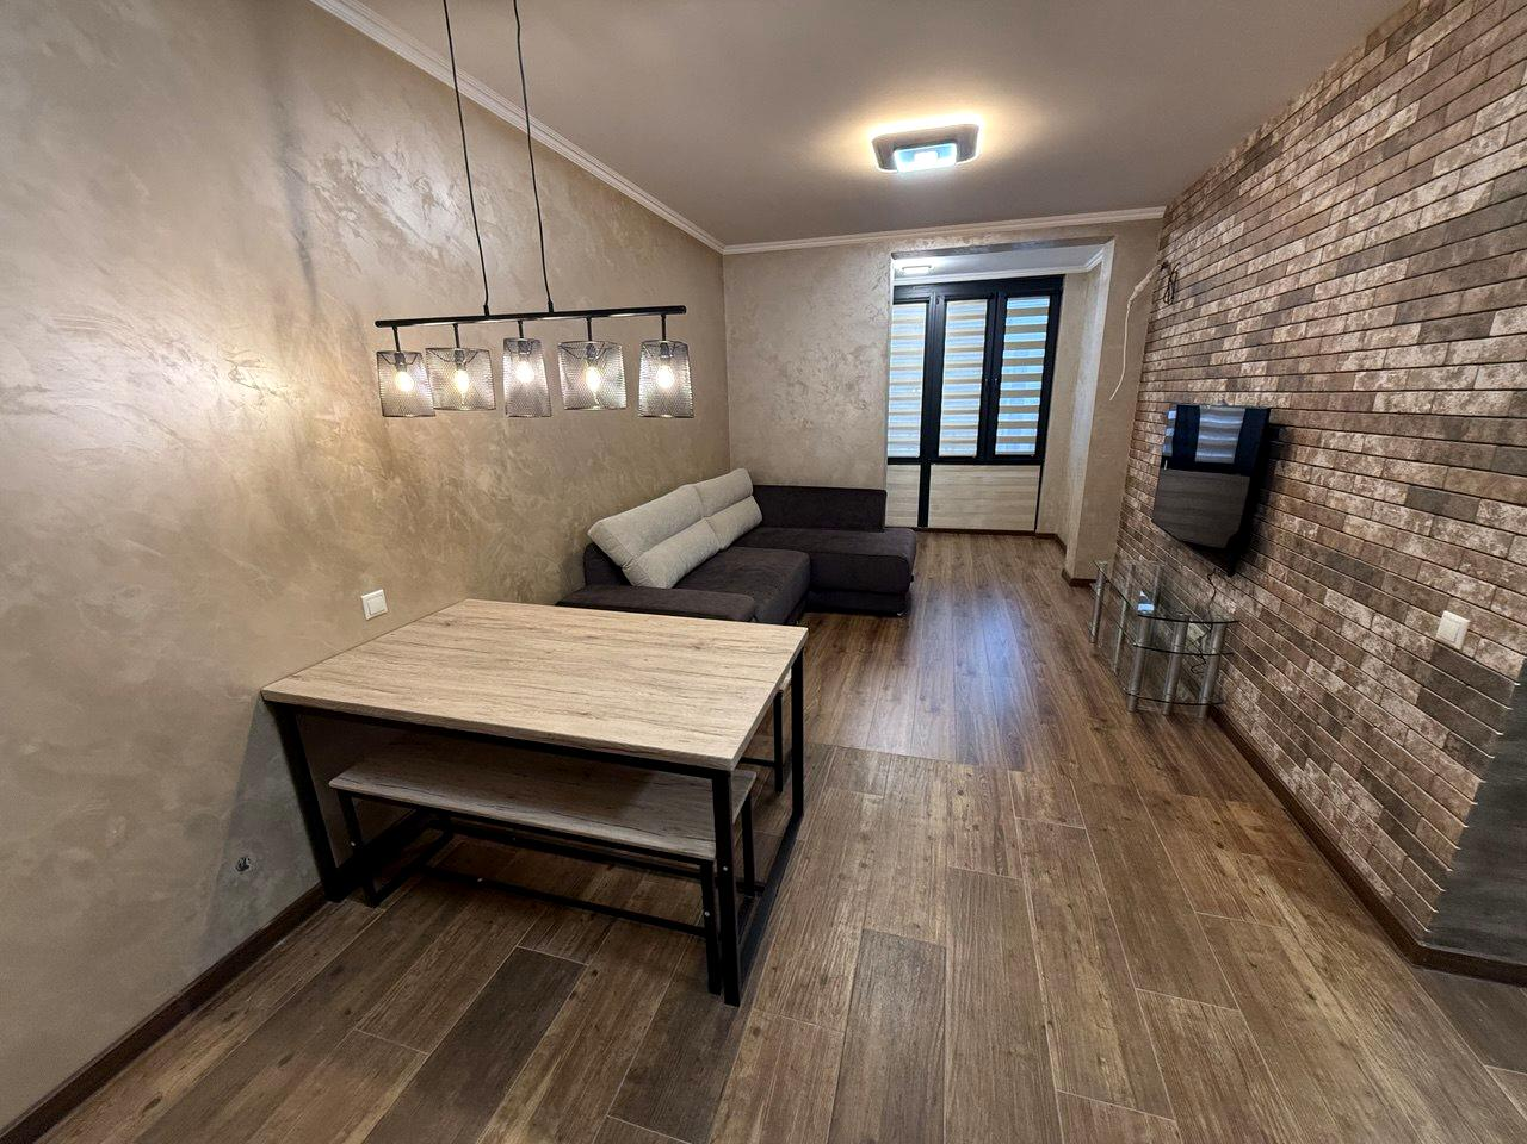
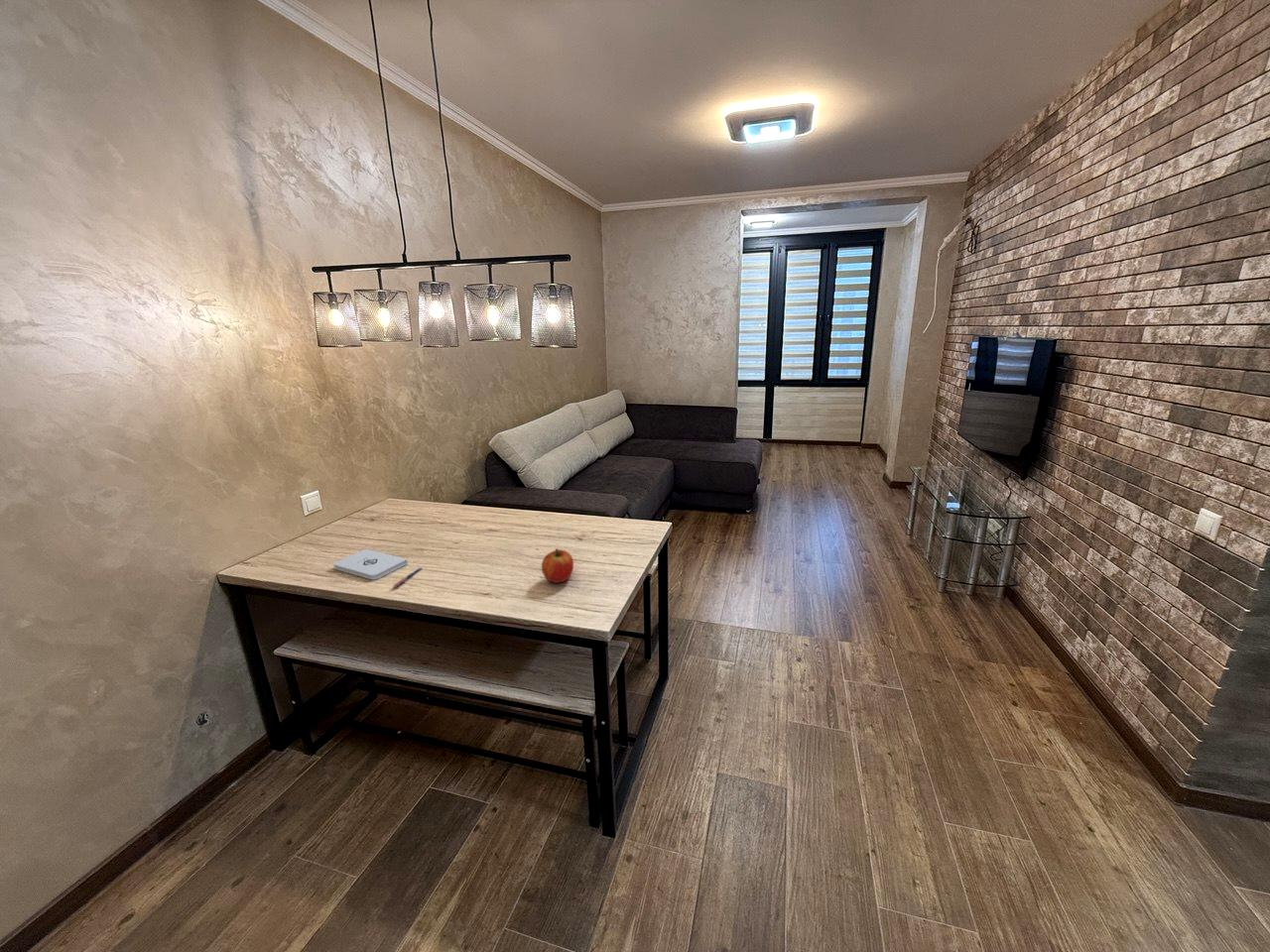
+ apple [541,547,574,584]
+ pen [392,566,423,589]
+ notepad [332,548,409,581]
